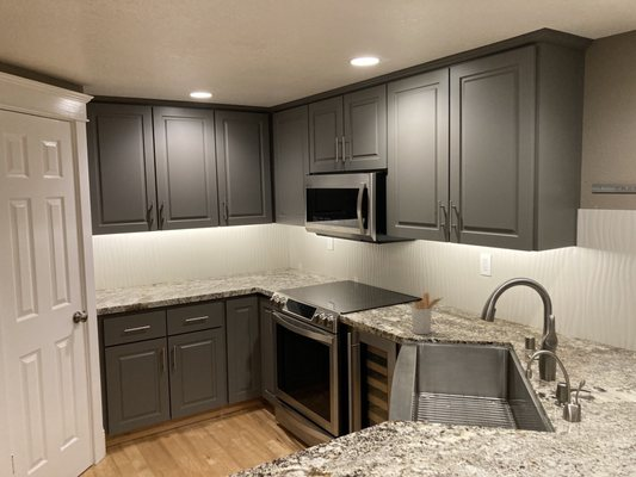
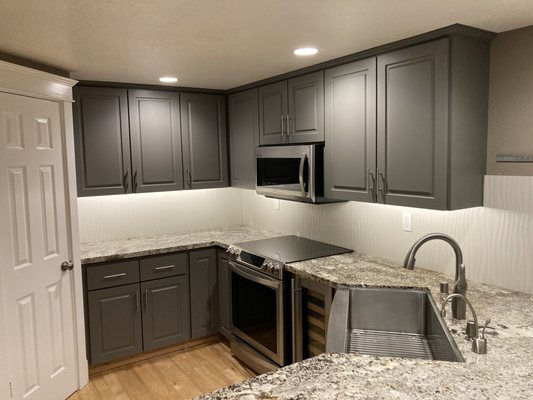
- utensil holder [409,292,443,335]
